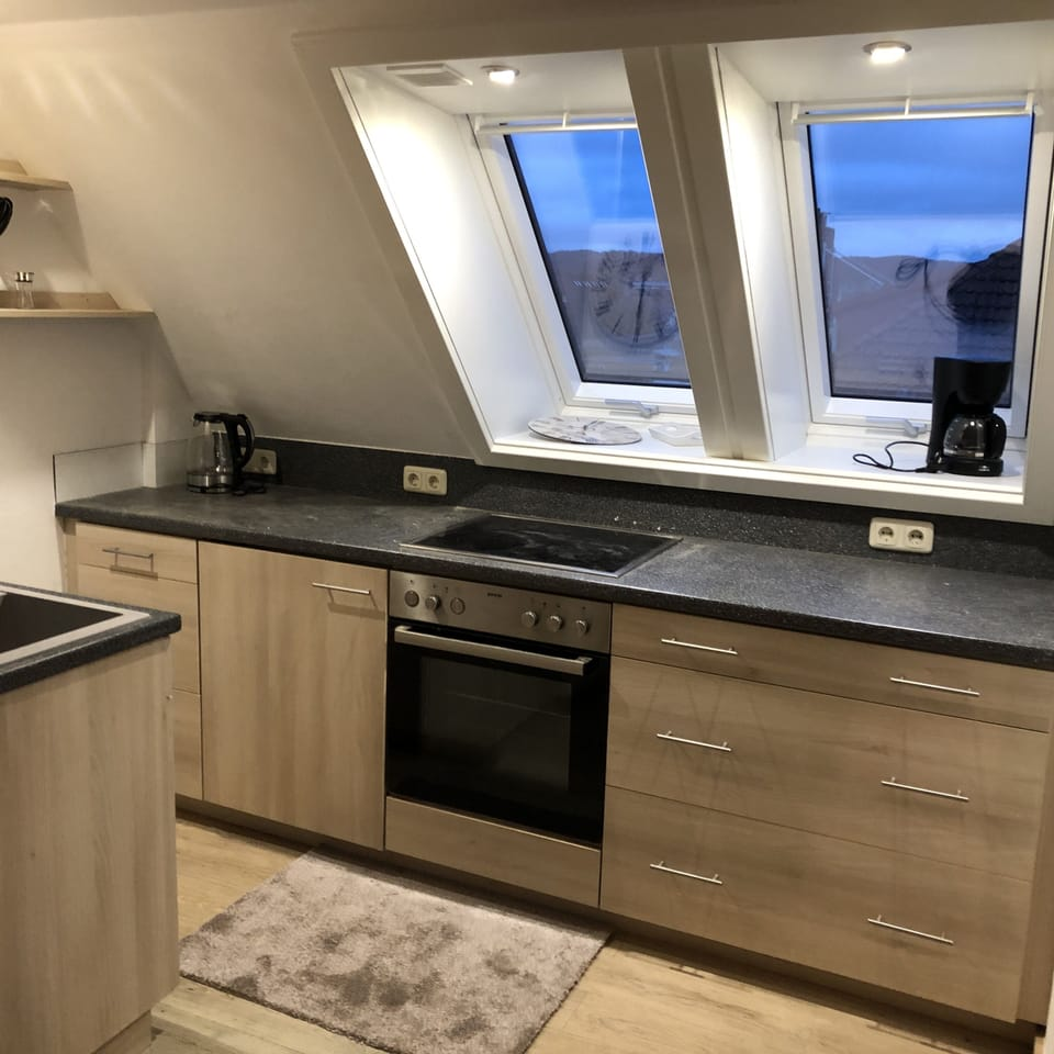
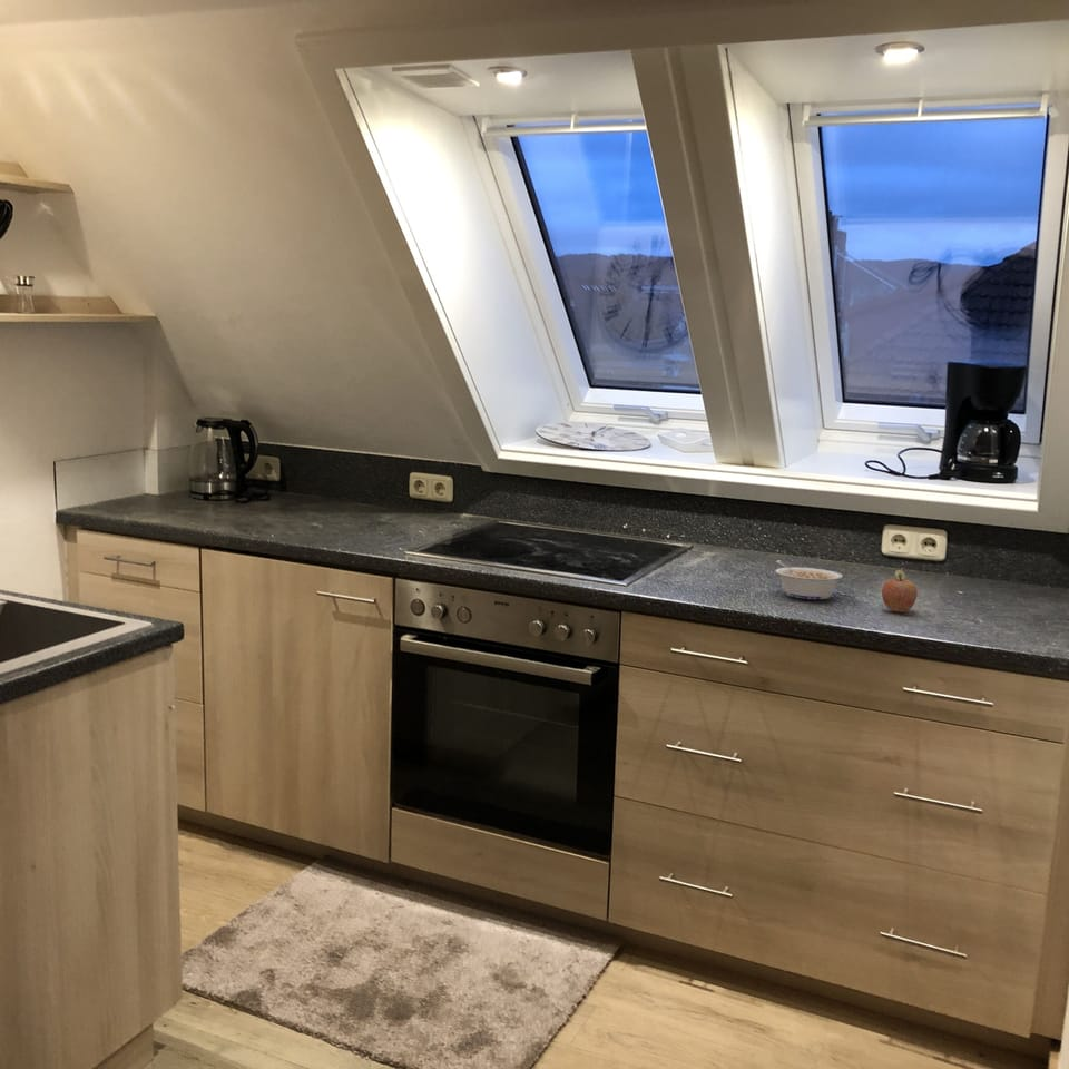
+ legume [775,559,844,600]
+ fruit [881,569,919,614]
